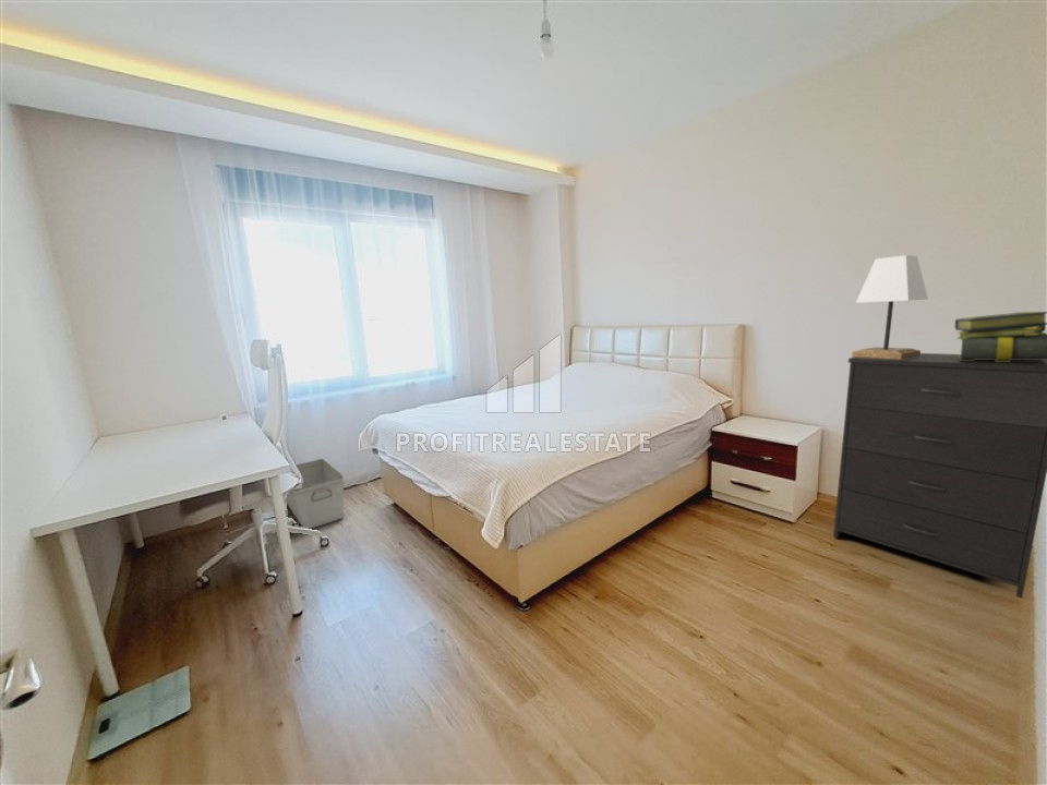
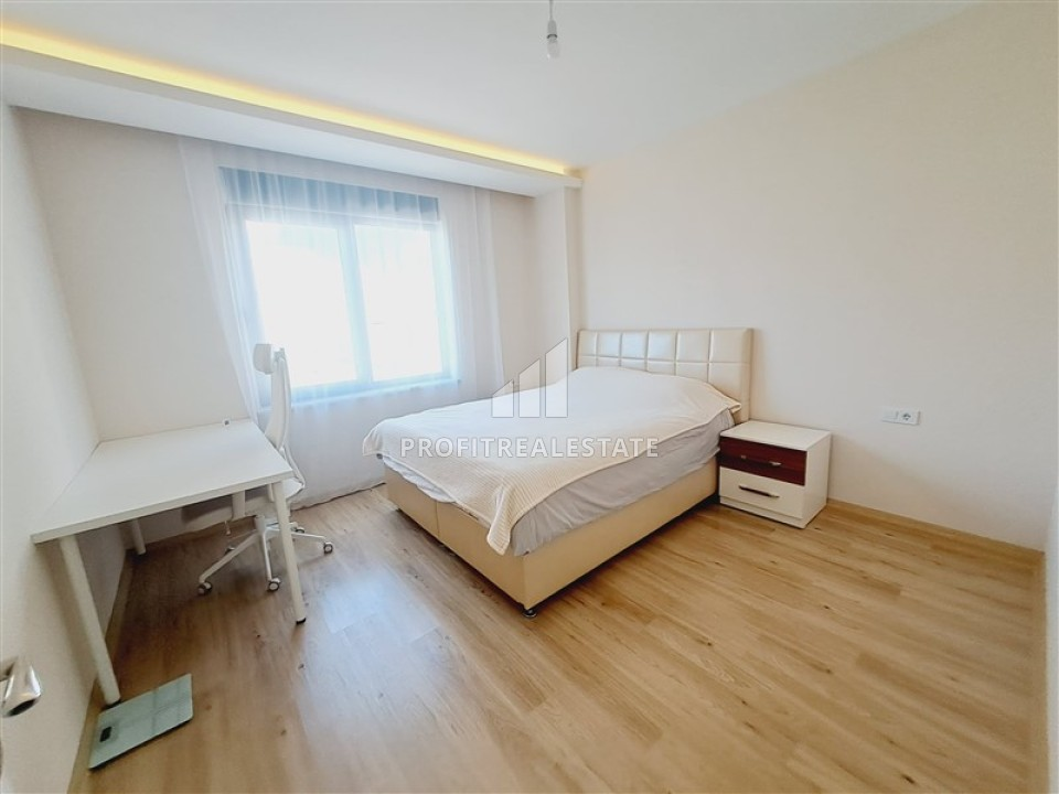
- storage bin [285,458,345,530]
- stack of books [954,311,1047,362]
- dresser [832,352,1047,600]
- lamp [851,254,929,359]
